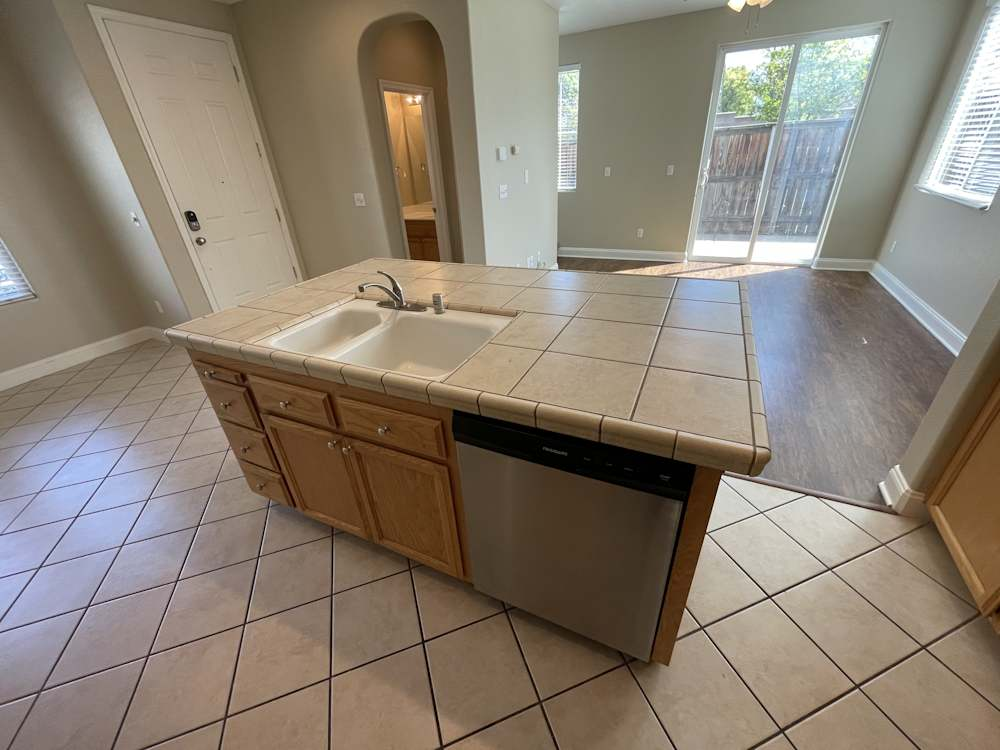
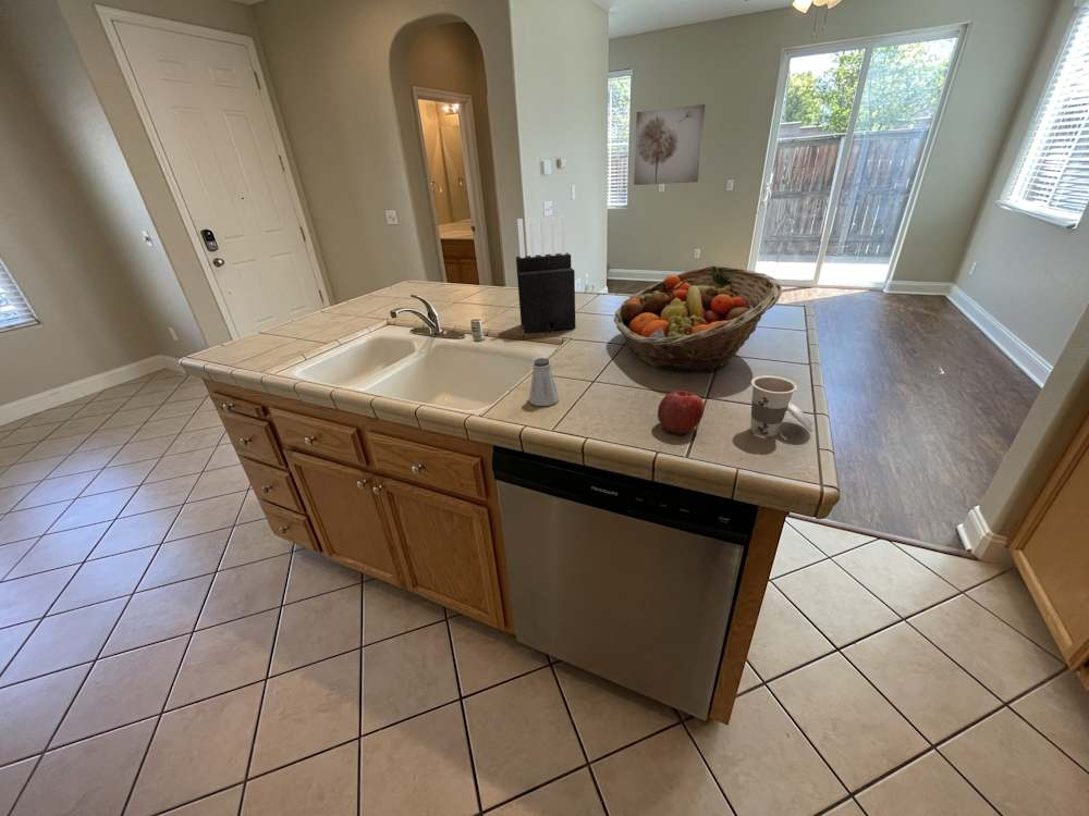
+ knife block [515,214,576,334]
+ fruit basket [613,264,783,374]
+ apple [657,390,705,436]
+ cup [750,375,813,438]
+ saltshaker [528,357,560,407]
+ wall art [633,103,707,186]
